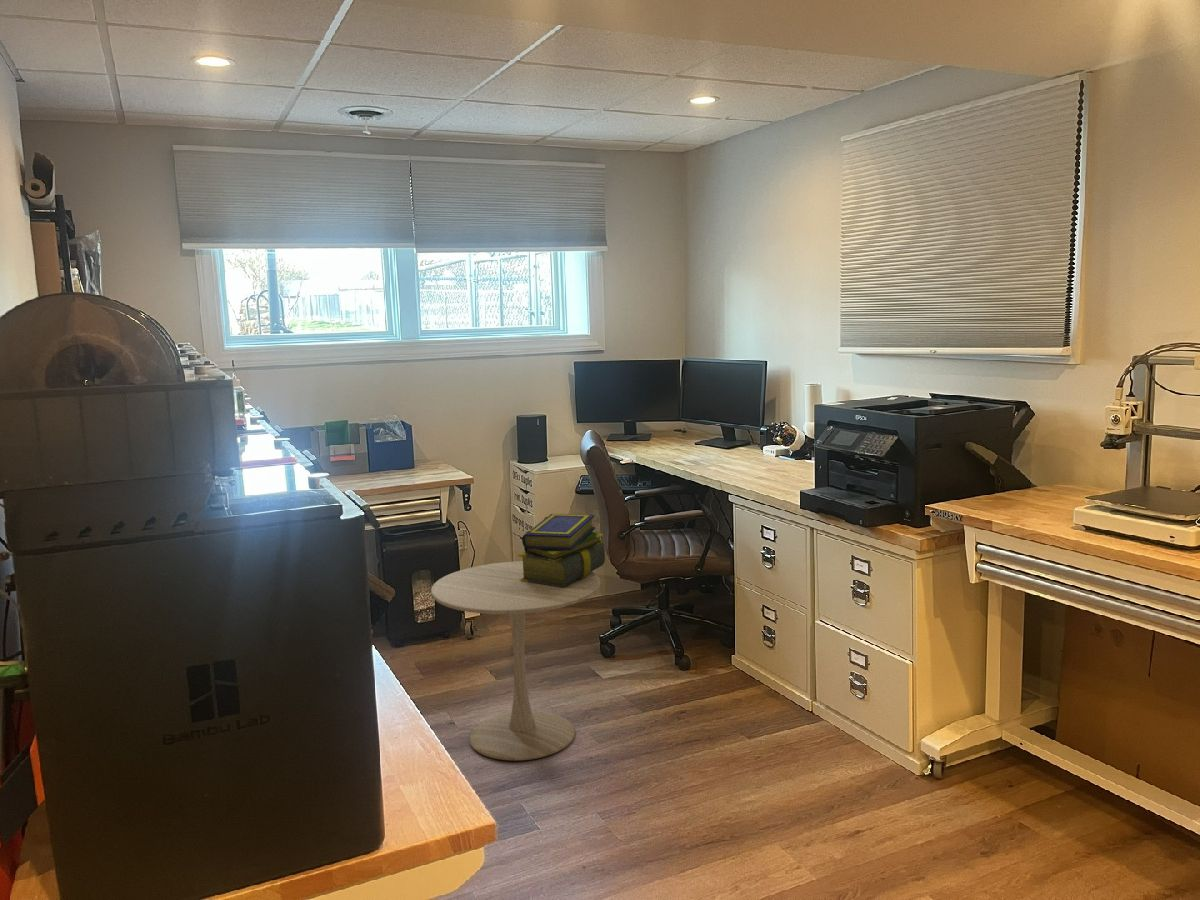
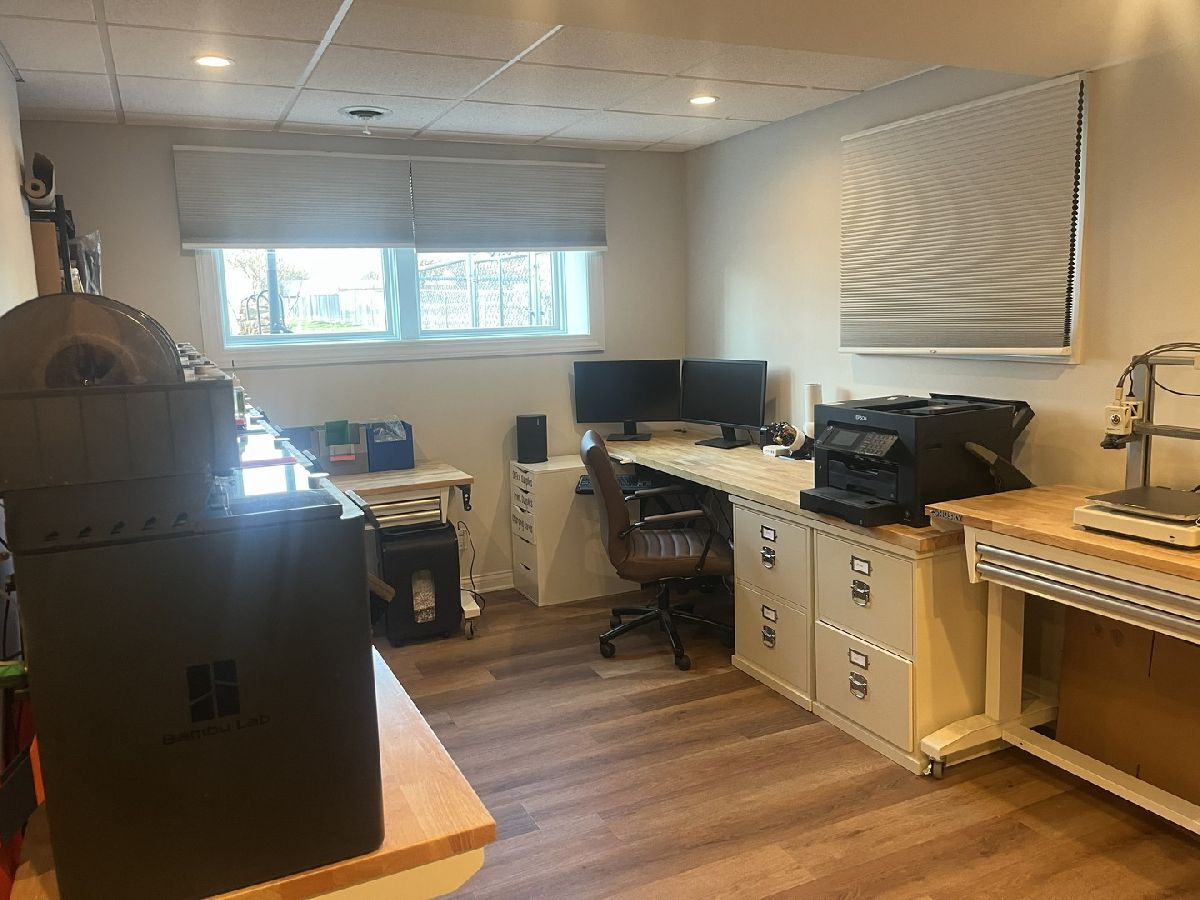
- stack of books [518,513,606,588]
- side table [430,560,601,761]
